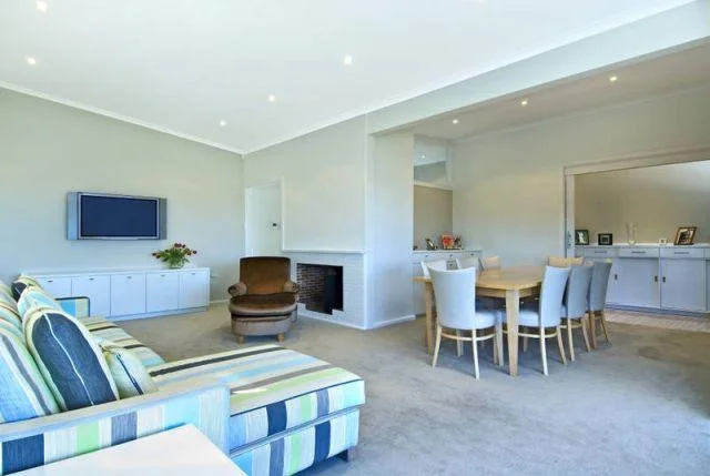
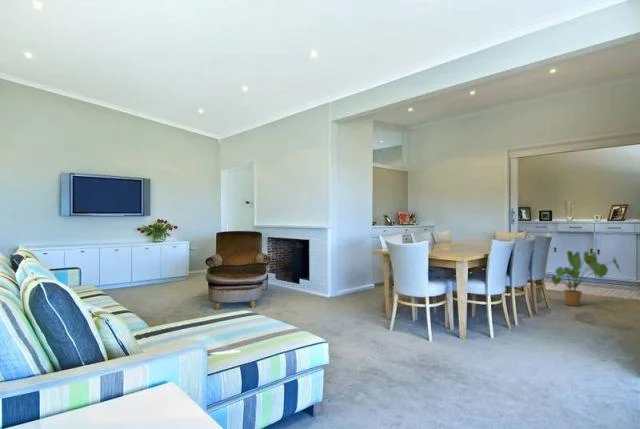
+ house plant [544,250,621,307]
